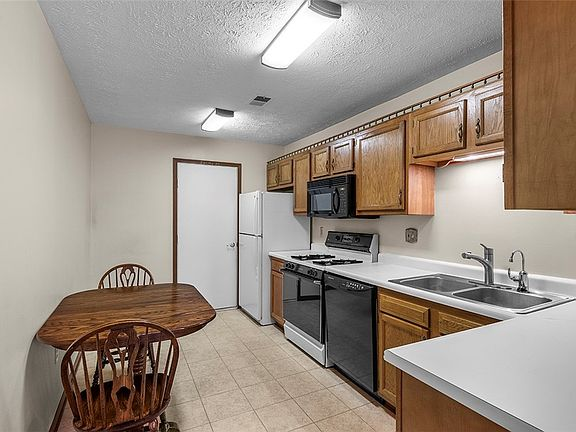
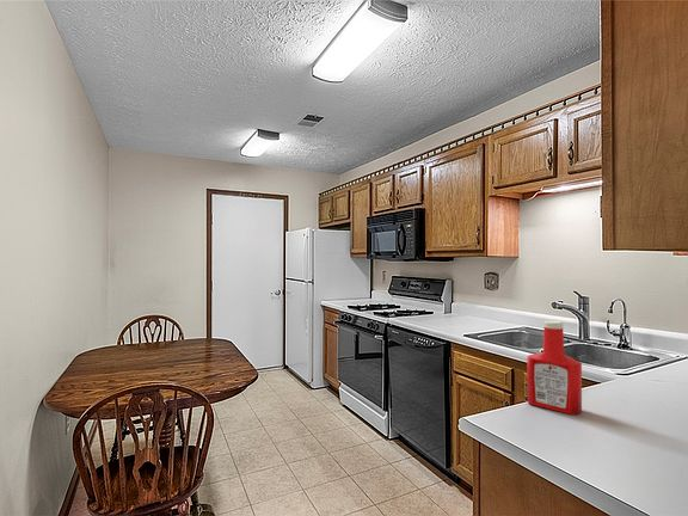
+ soap bottle [526,319,583,416]
